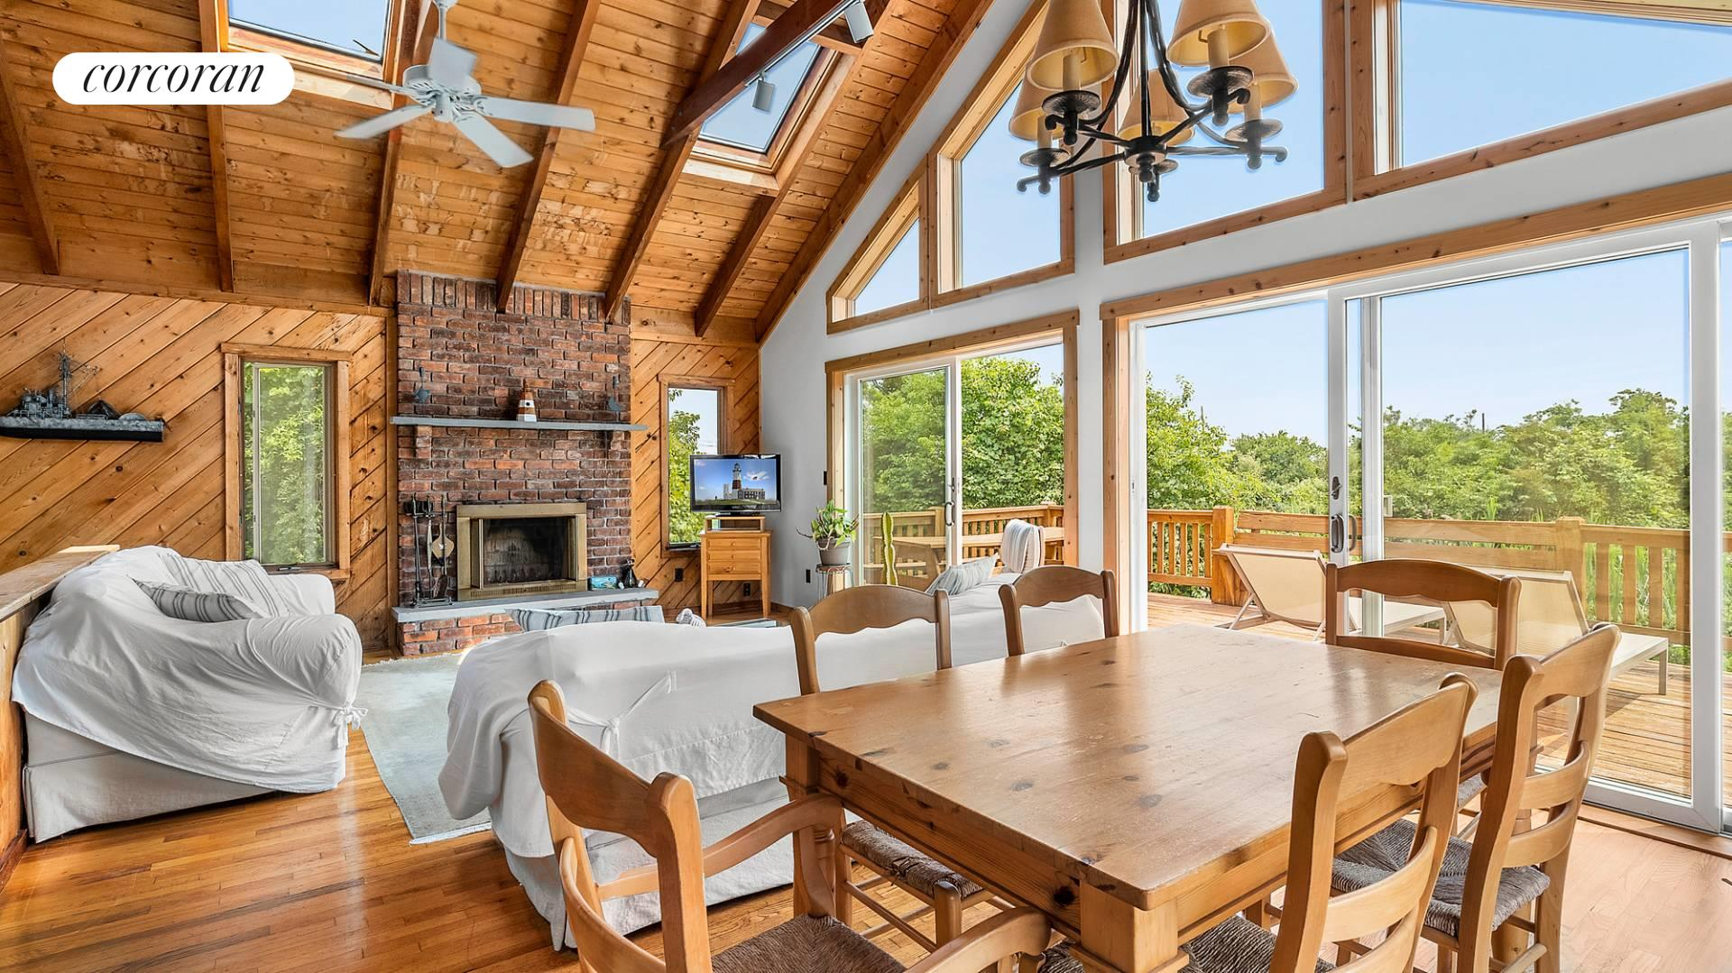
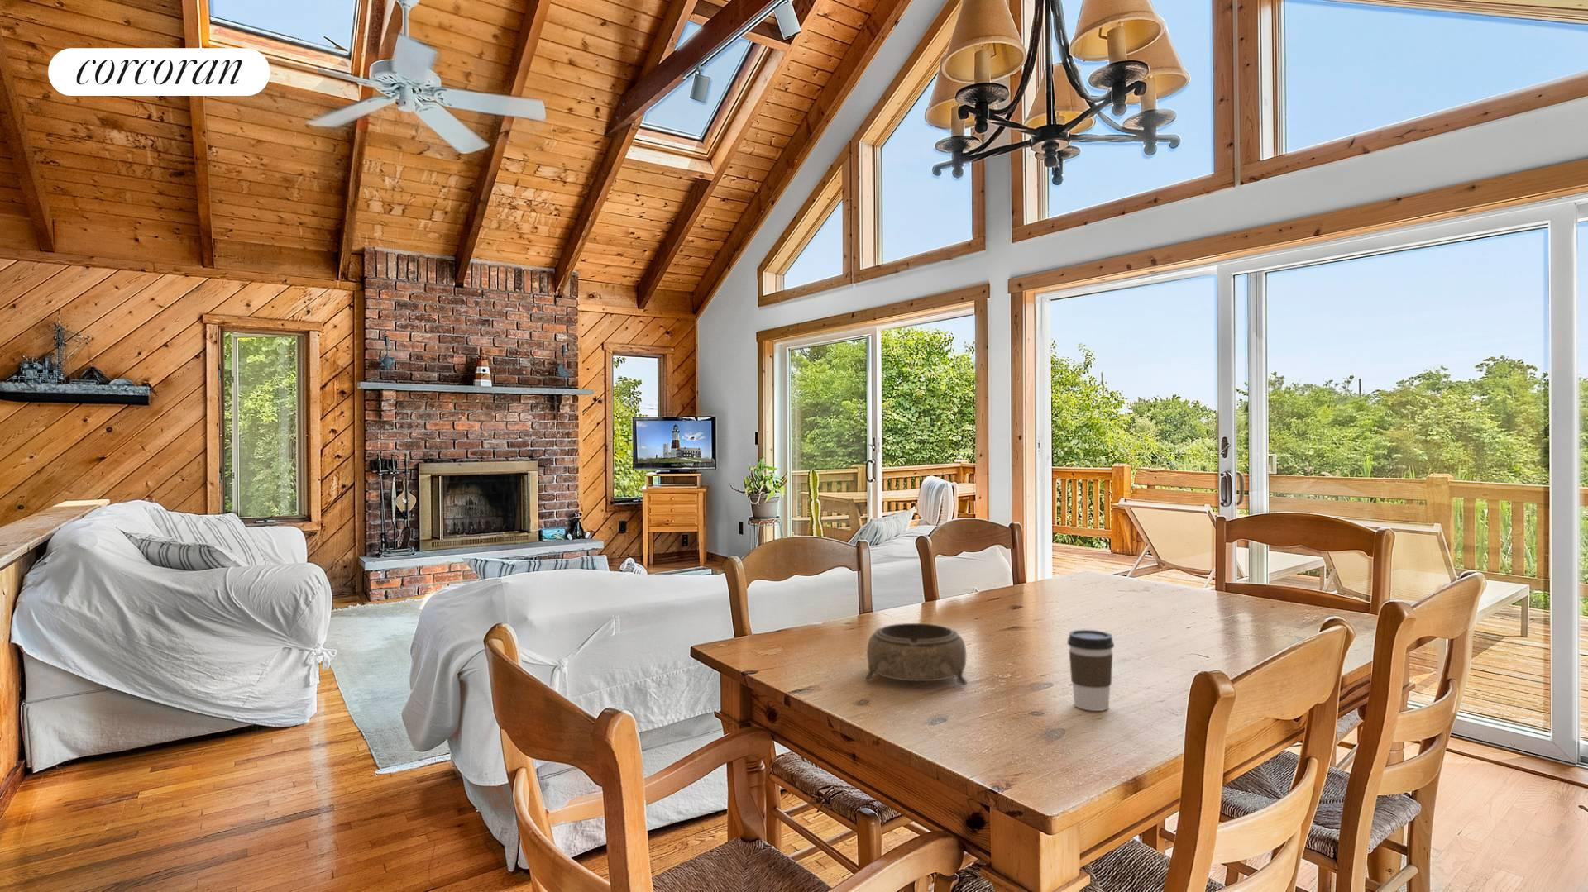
+ coffee cup [1067,629,1115,712]
+ decorative bowl [864,623,967,686]
